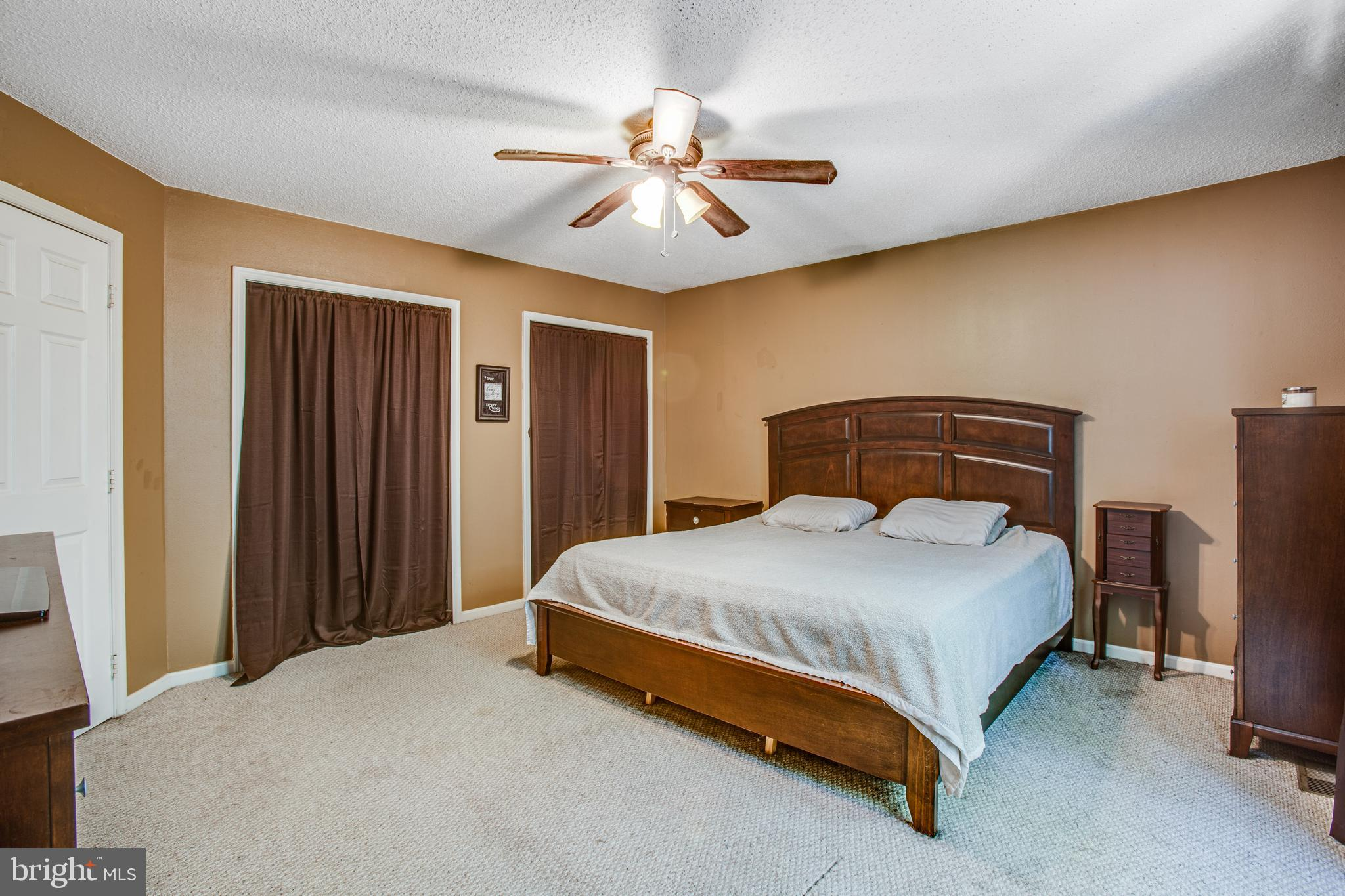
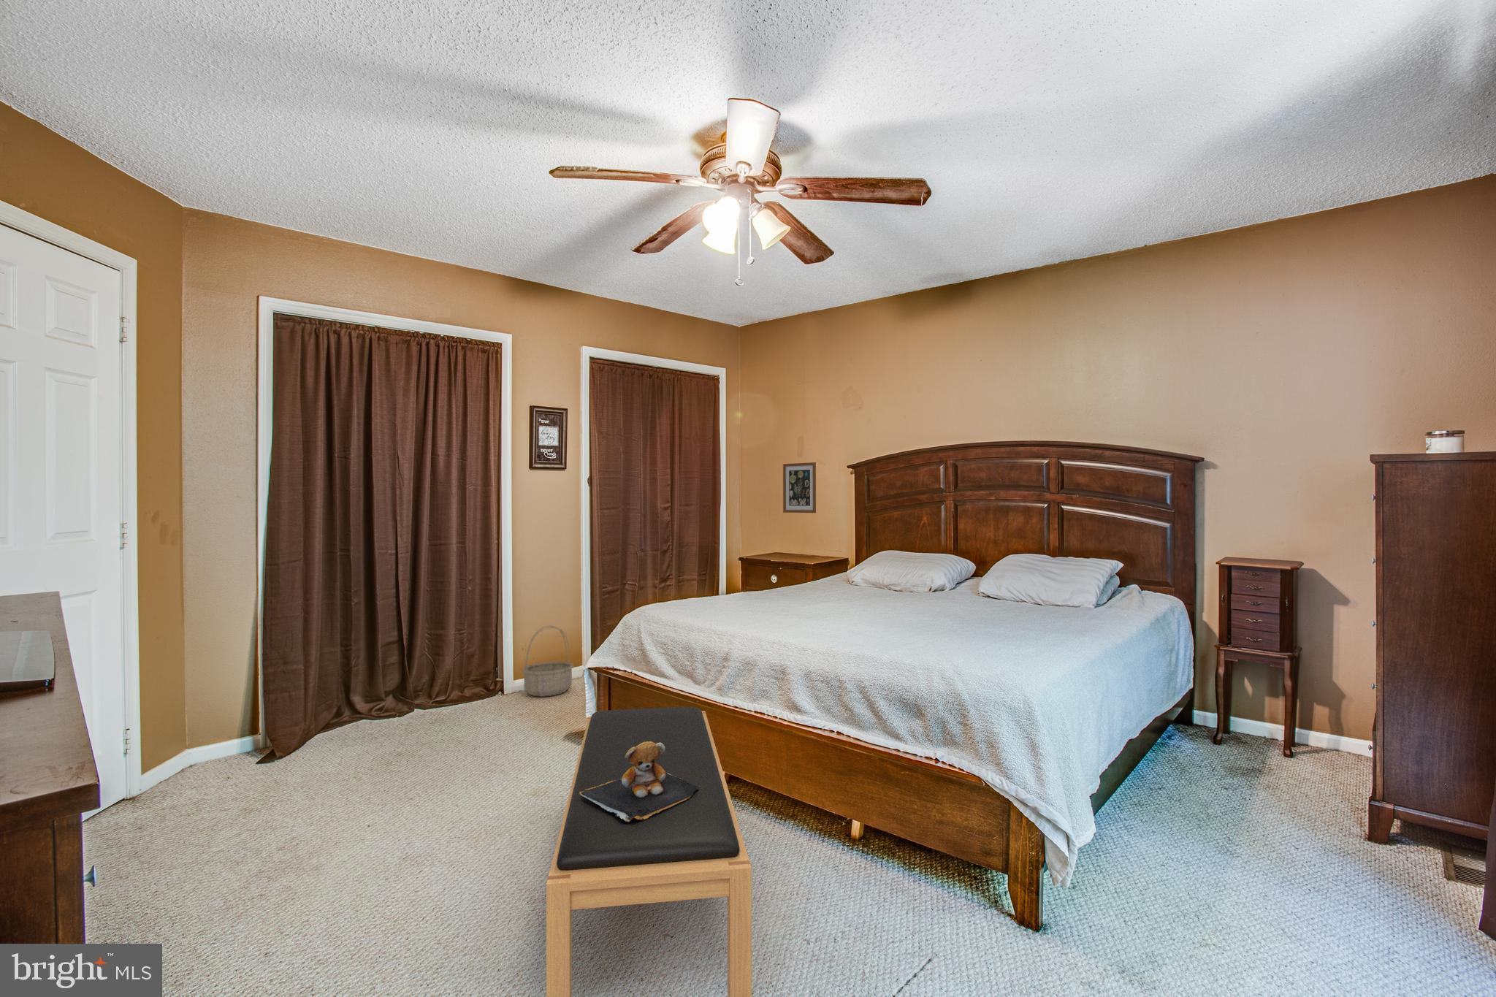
+ basket [522,624,574,698]
+ bench [546,707,752,997]
+ wall art [782,462,816,513]
+ teddy bear [579,741,700,821]
